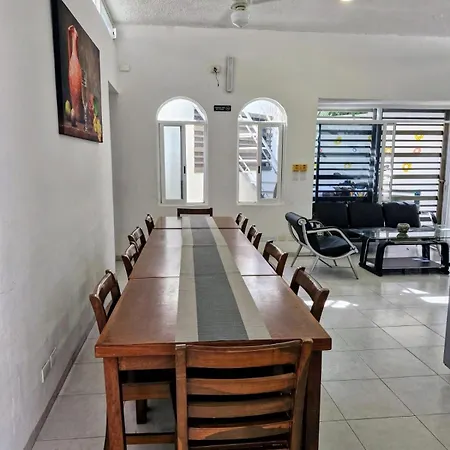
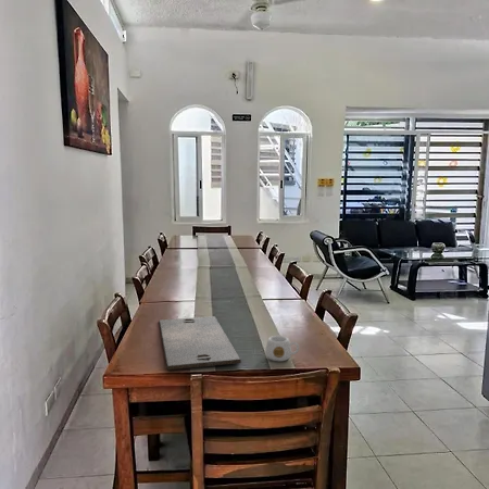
+ mug [264,335,300,362]
+ cutting board [159,315,242,371]
